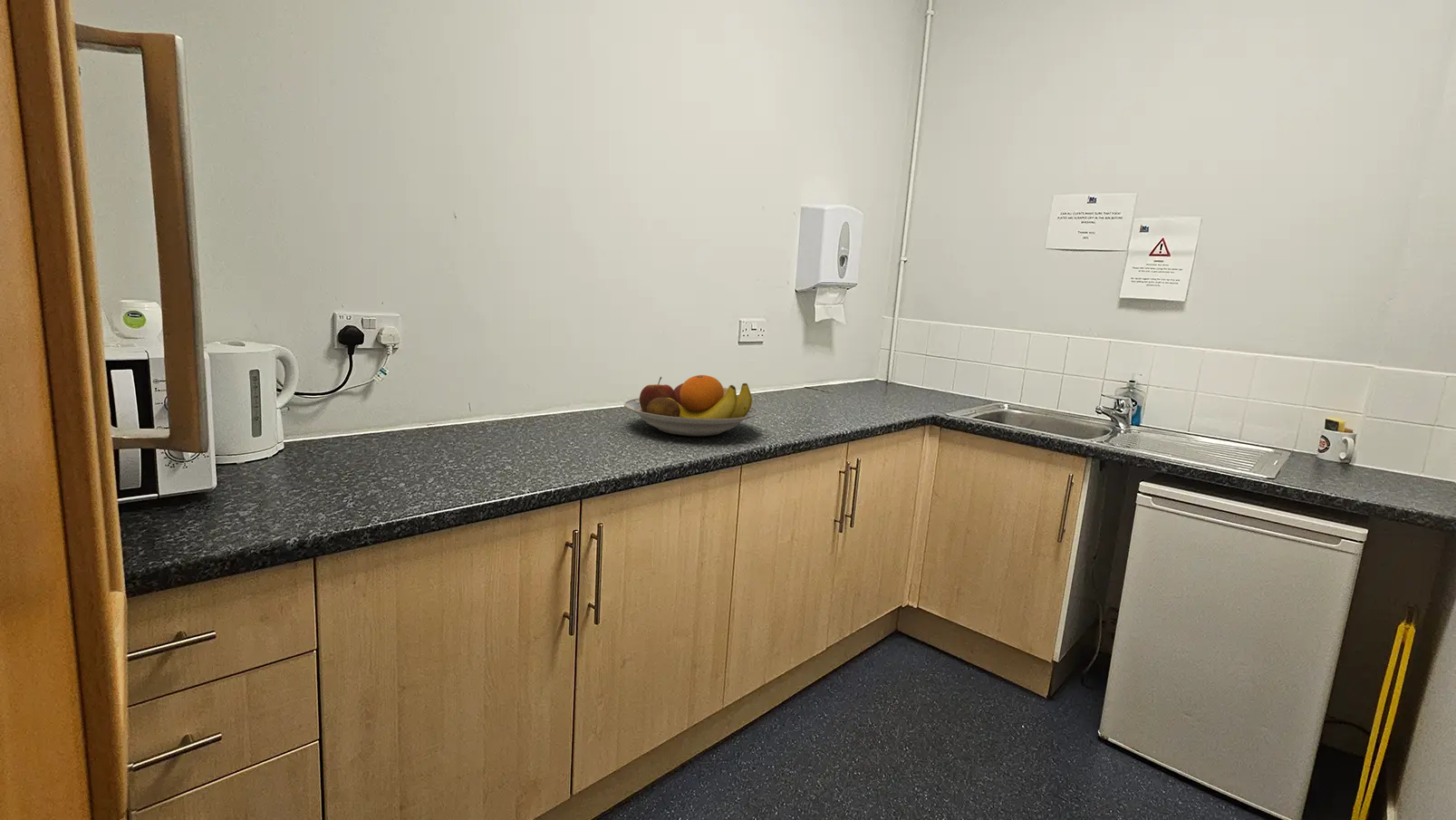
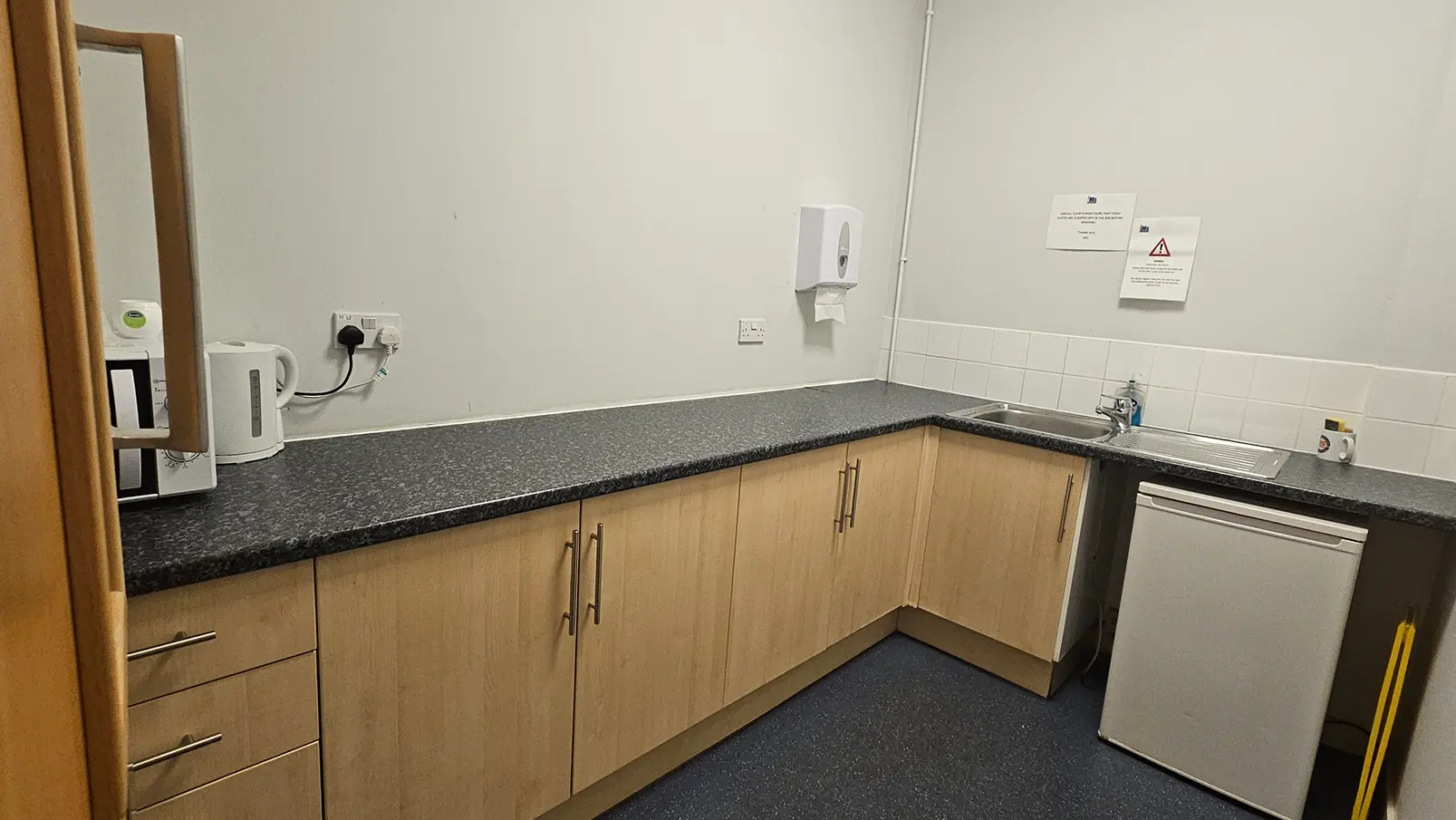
- fruit bowl [623,374,759,437]
